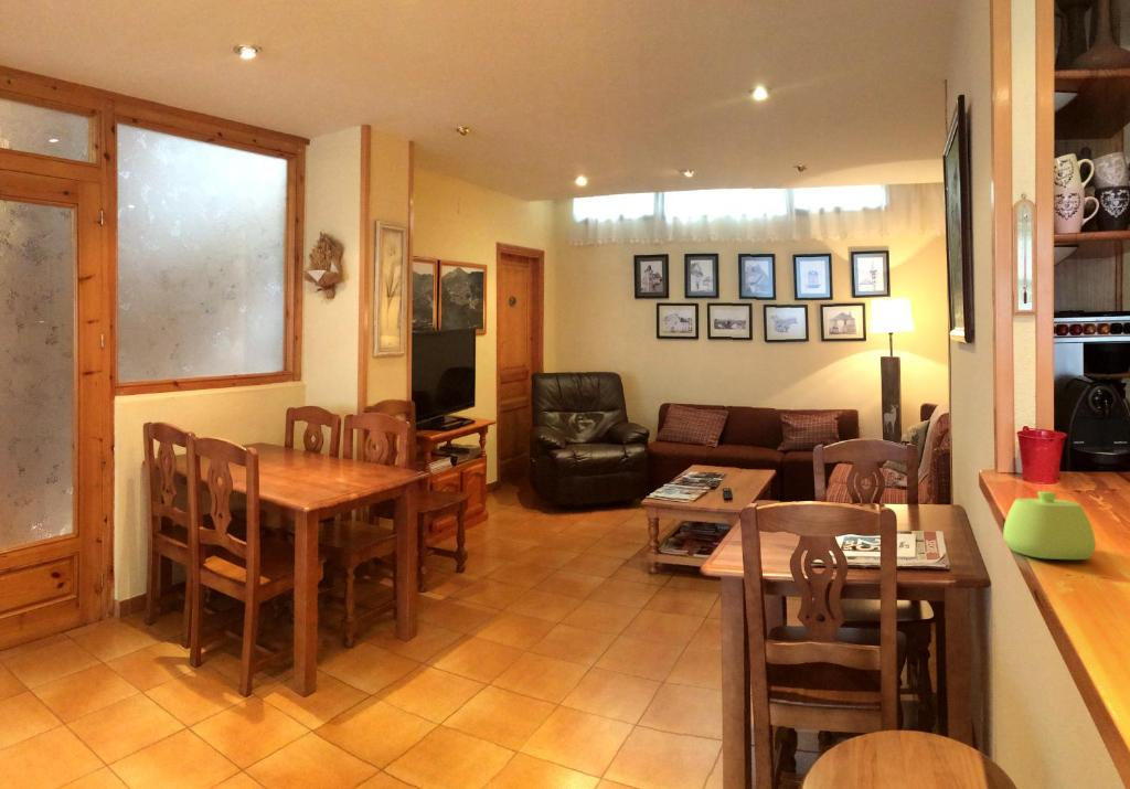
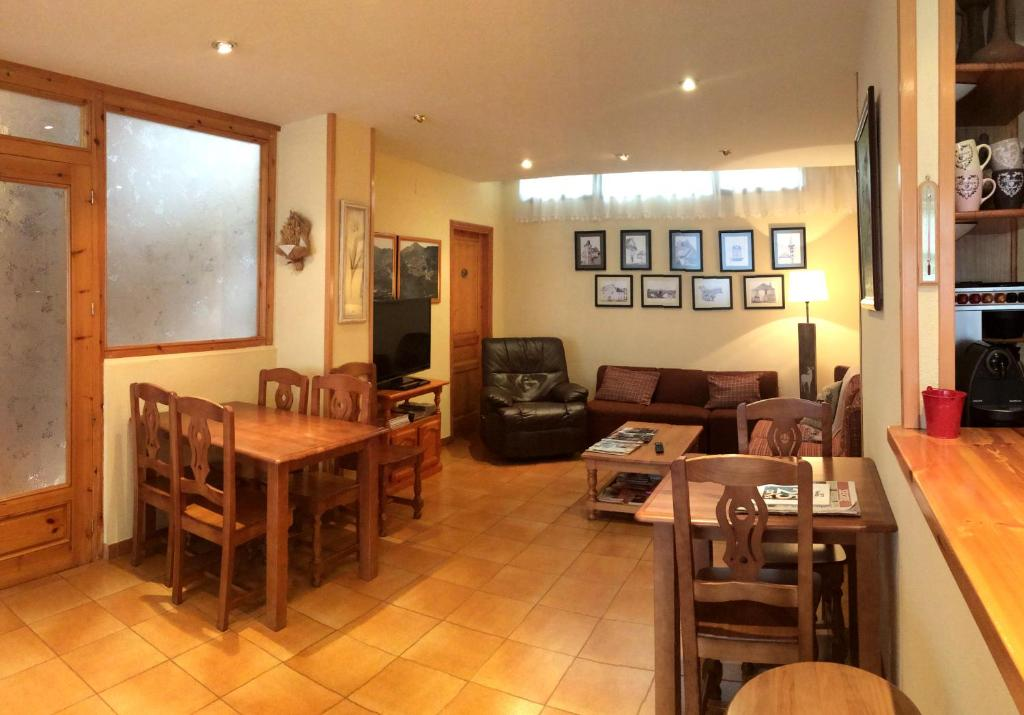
- sugar bowl [1002,490,1097,561]
